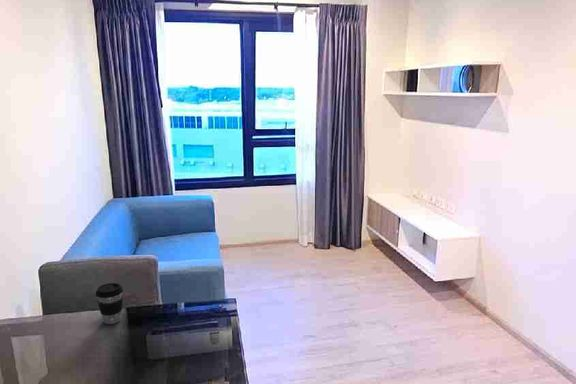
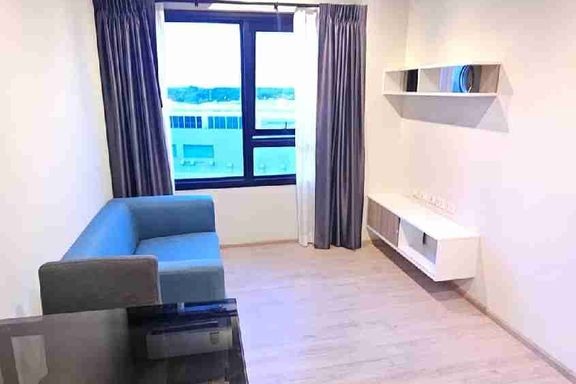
- coffee cup [95,282,124,325]
